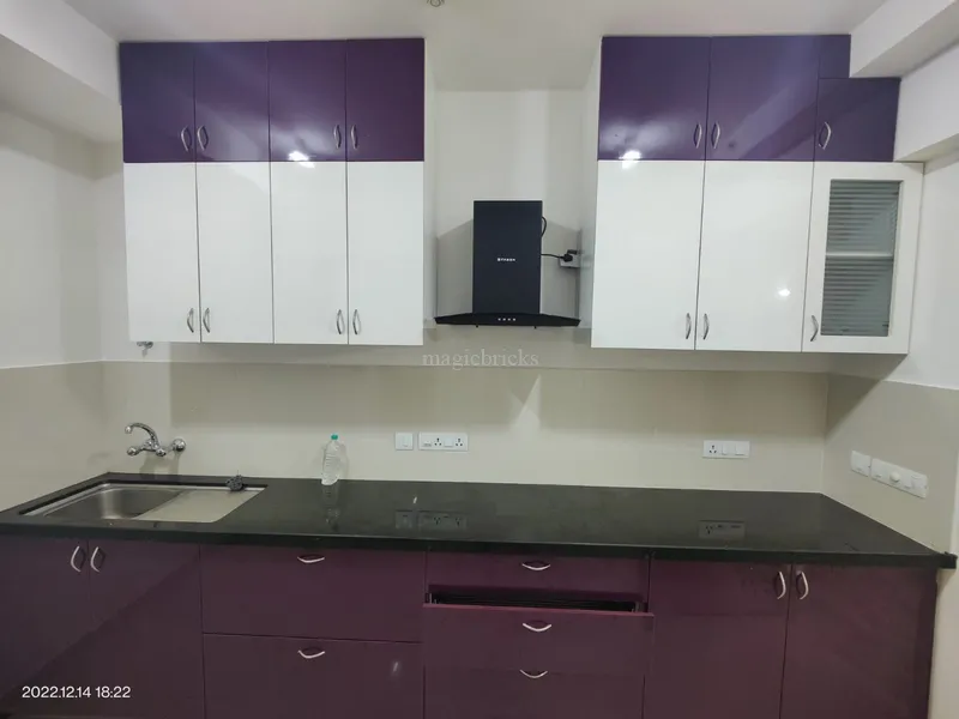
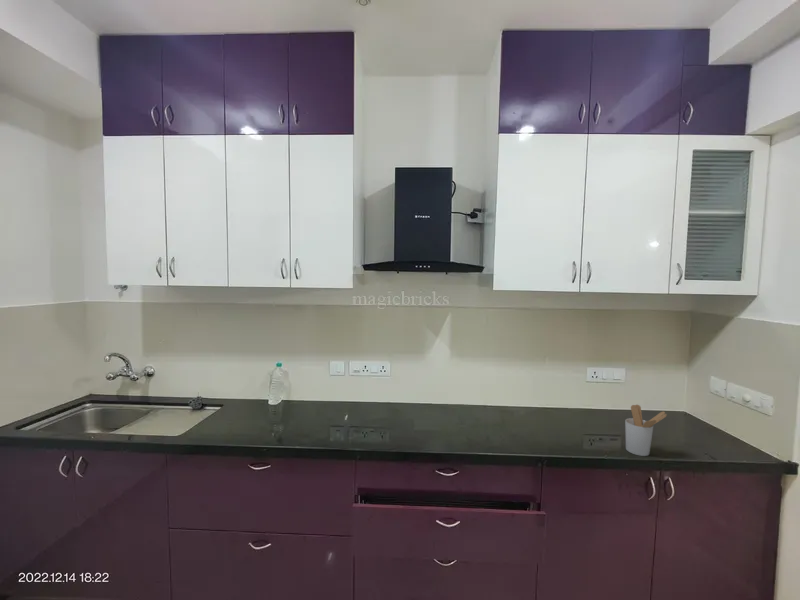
+ utensil holder [624,404,668,457]
